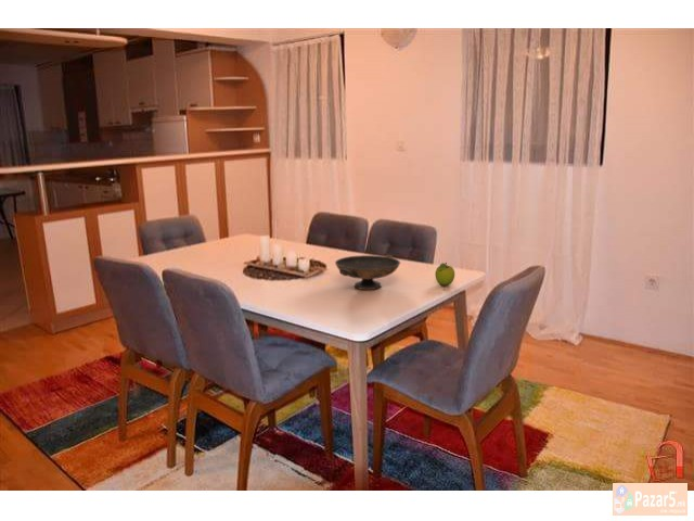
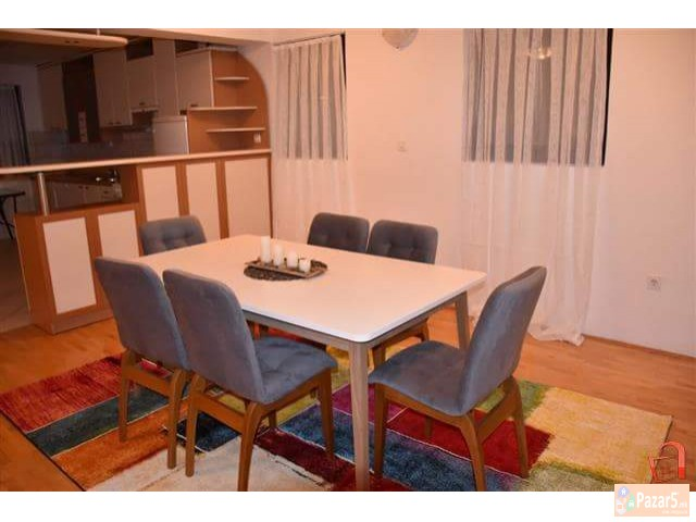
- fruit [434,262,455,287]
- decorative bowl [334,254,401,291]
